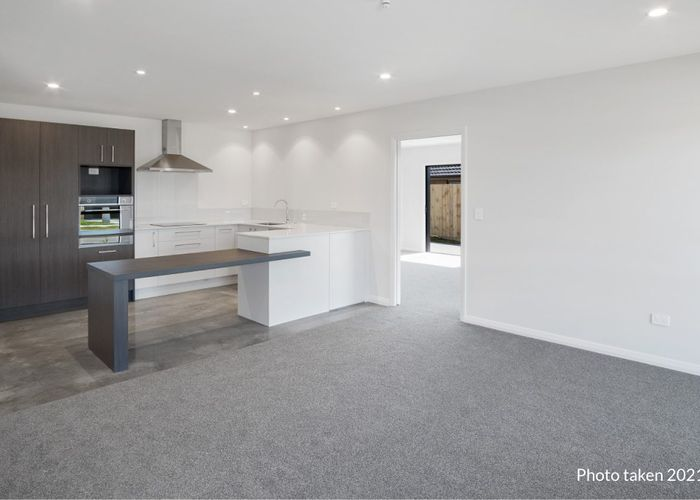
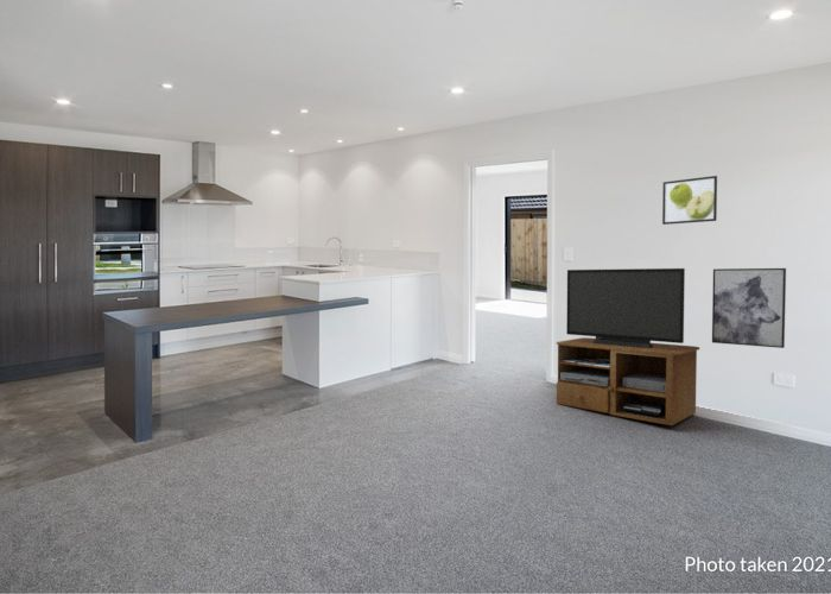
+ wall art [711,267,787,349]
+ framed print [661,175,718,226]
+ tv stand [556,267,700,426]
